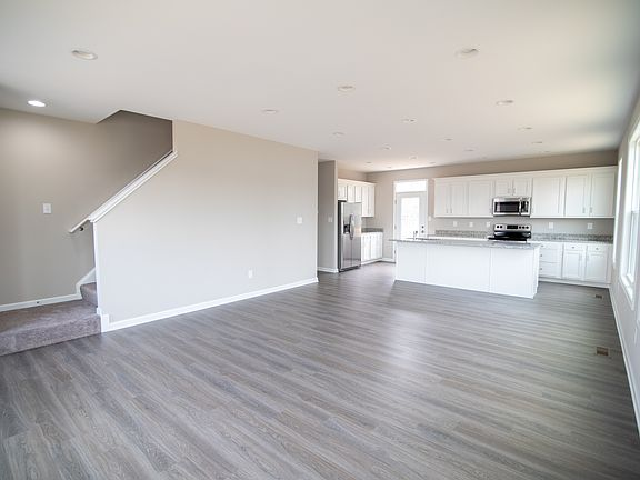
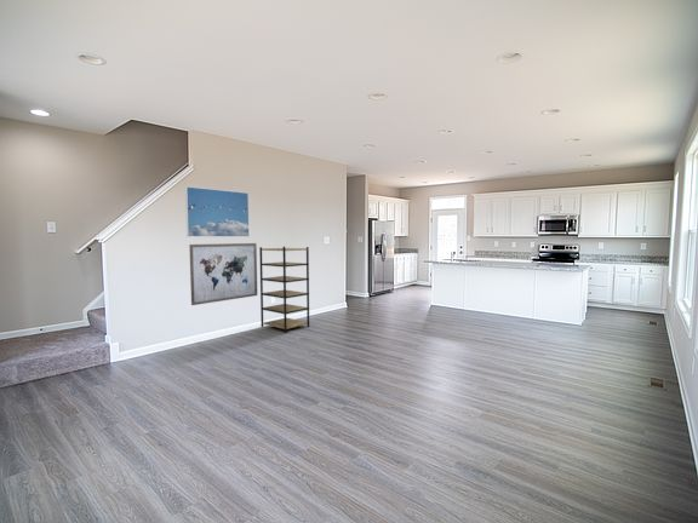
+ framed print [184,185,251,238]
+ shelving unit [258,246,310,334]
+ wall art [188,242,258,306]
